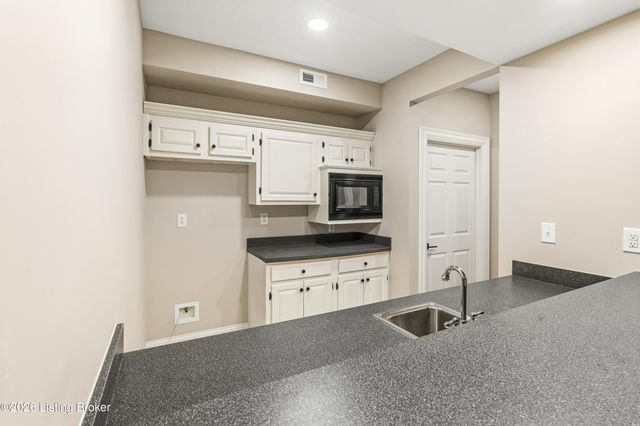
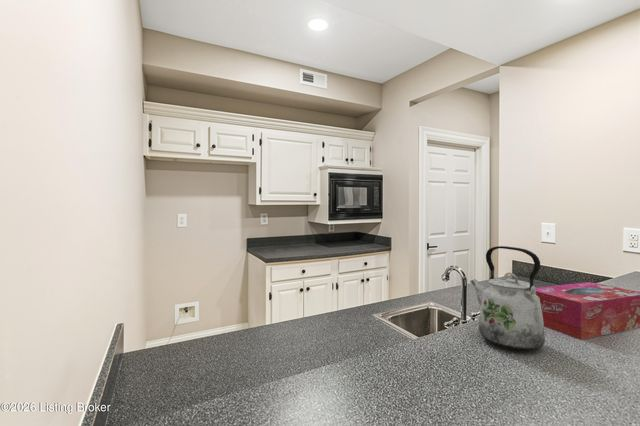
+ tissue box [535,281,640,340]
+ kettle [469,245,546,351]
